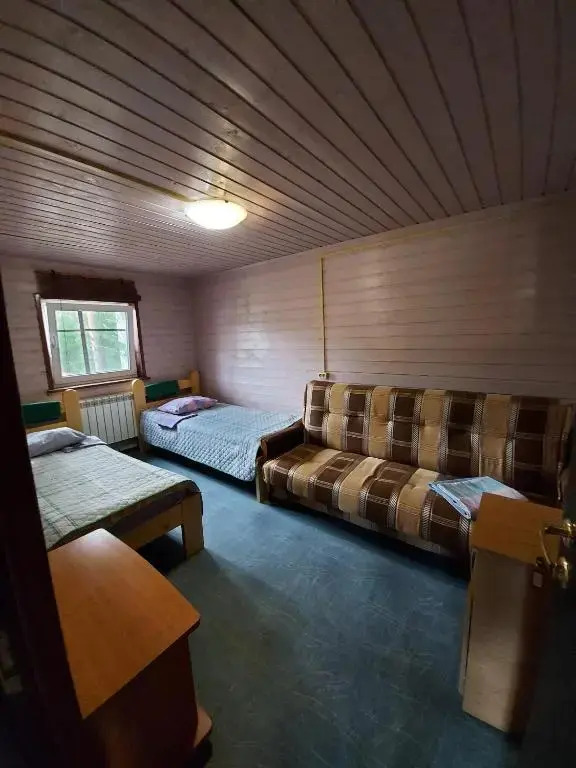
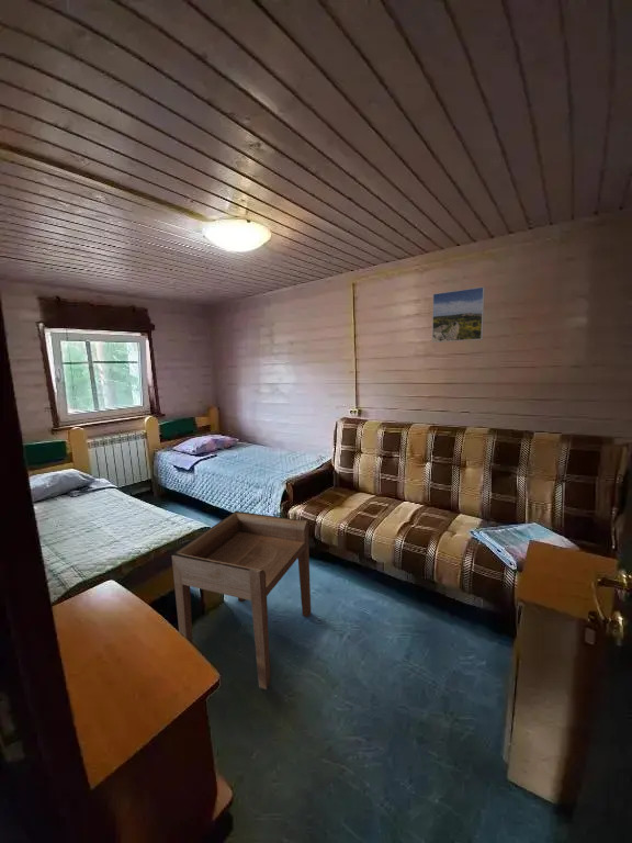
+ side table [171,510,312,690]
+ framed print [431,285,486,344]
